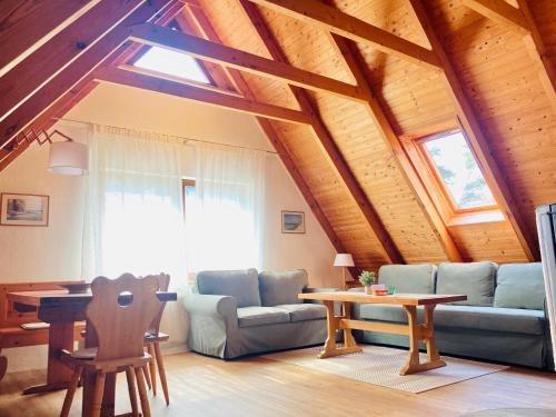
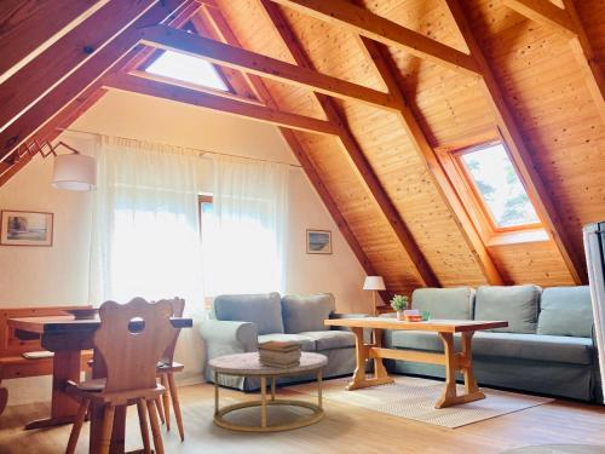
+ coffee table [207,351,329,433]
+ book stack [254,339,302,369]
